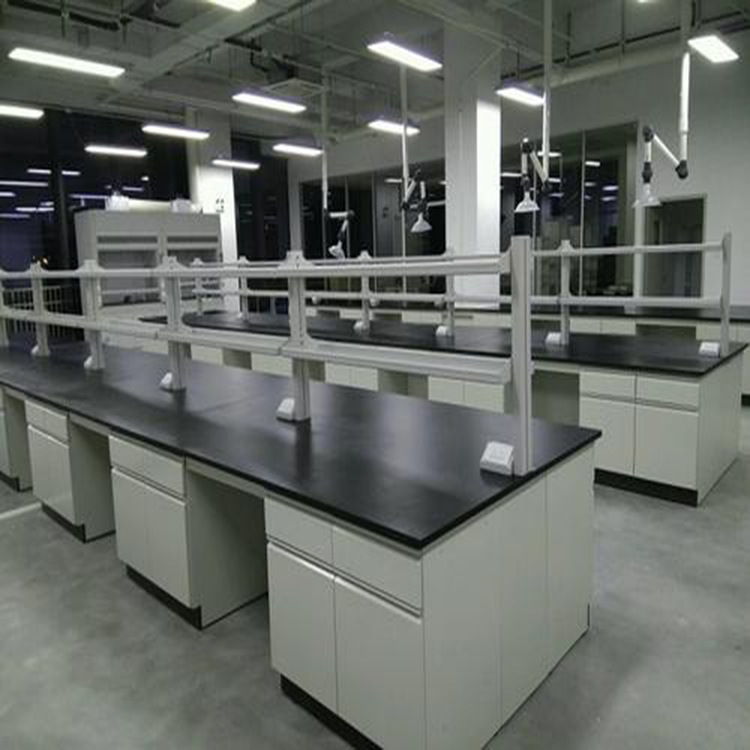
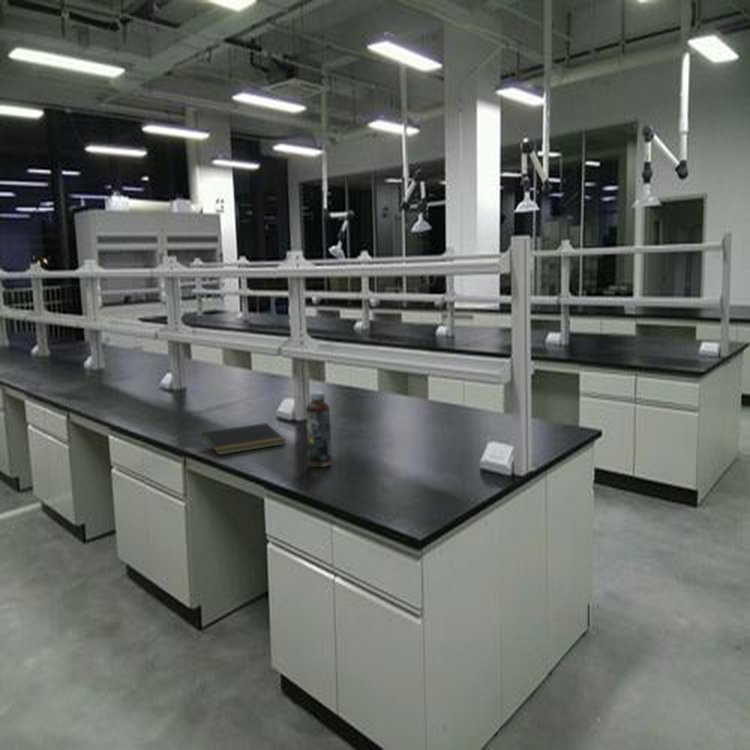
+ notepad [200,422,287,456]
+ beverage bottle [305,391,333,468]
